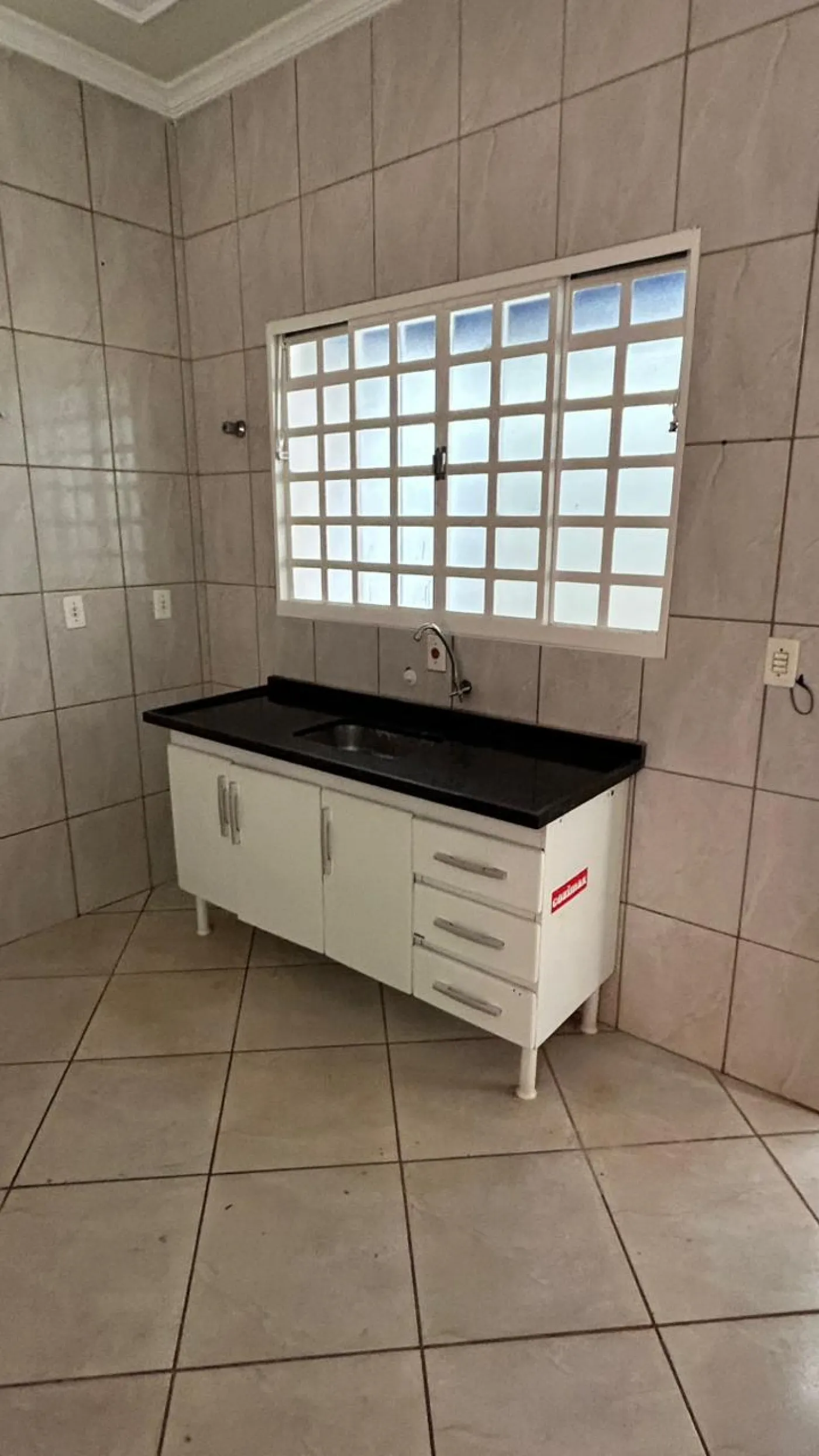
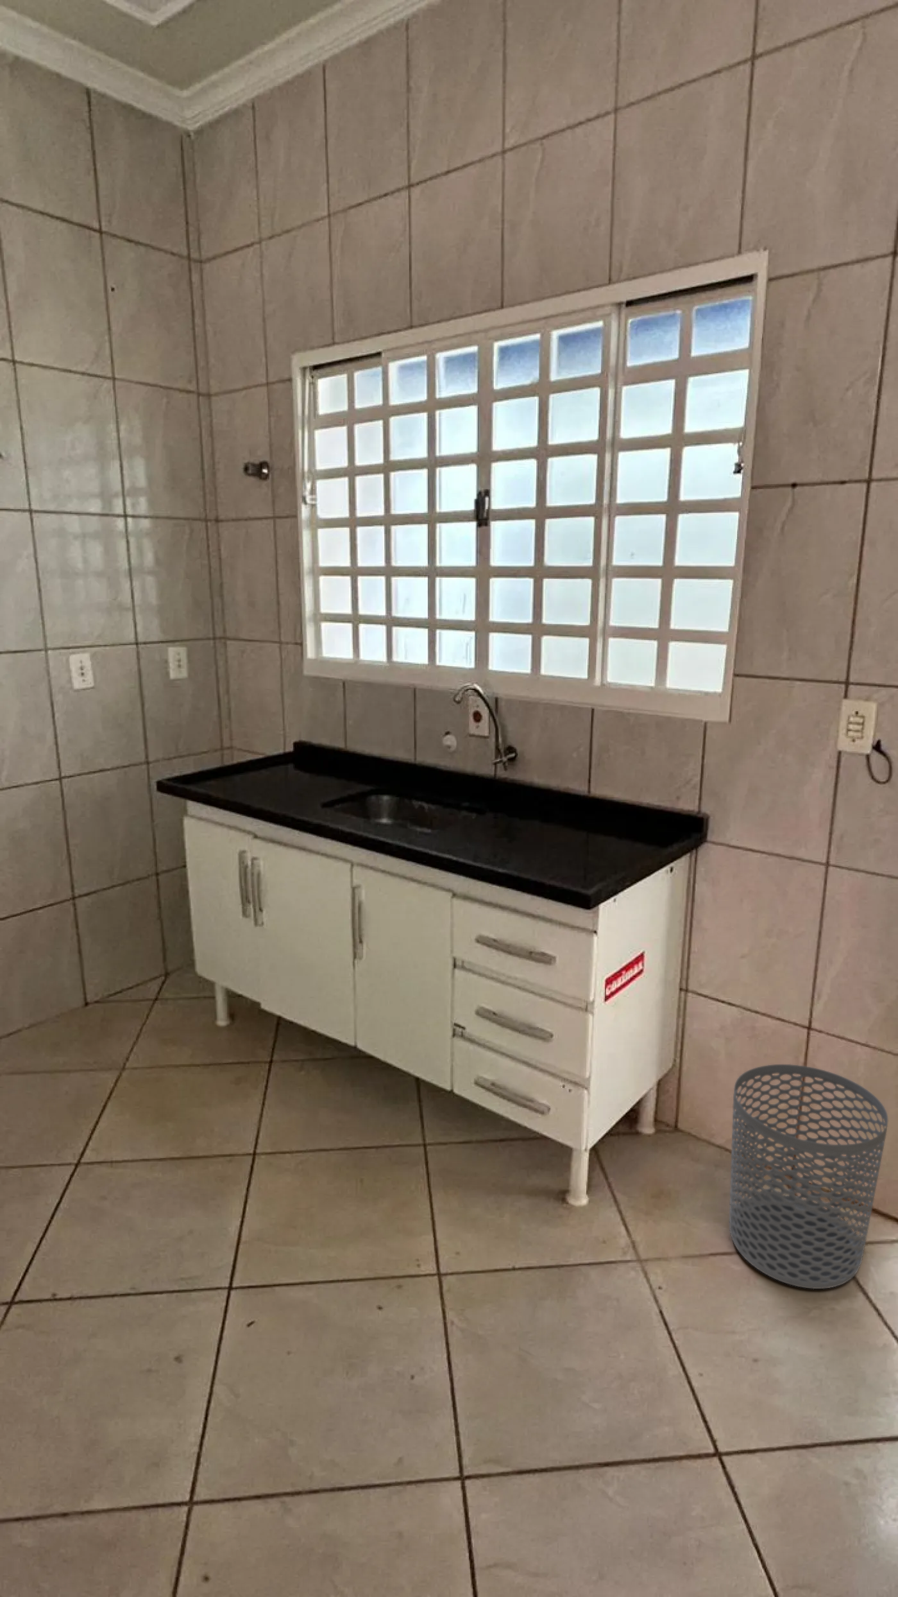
+ waste bin [729,1064,888,1290]
